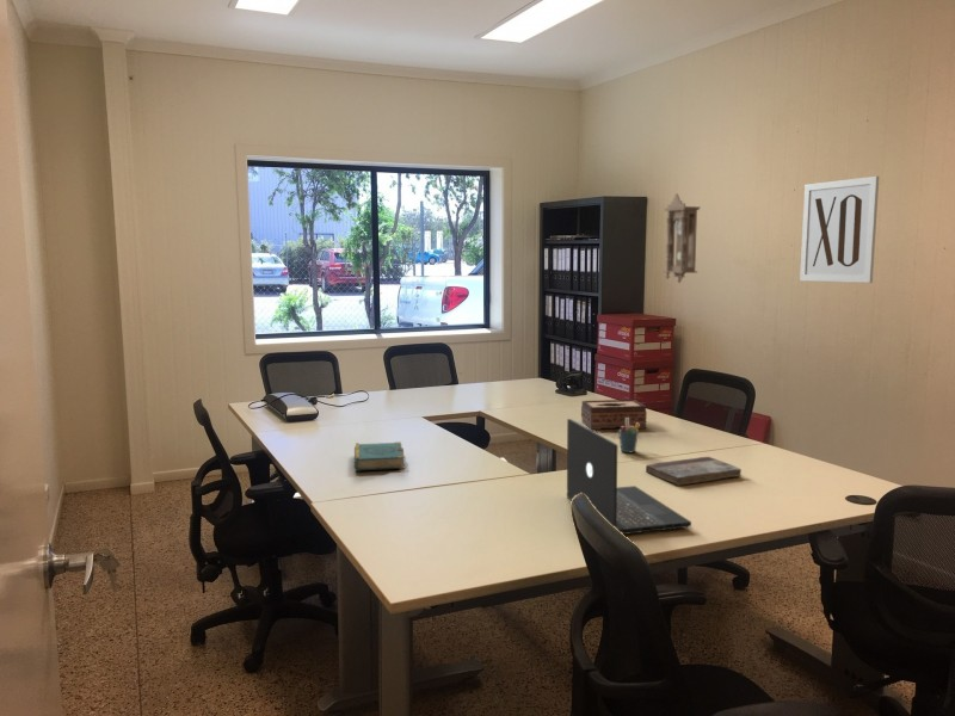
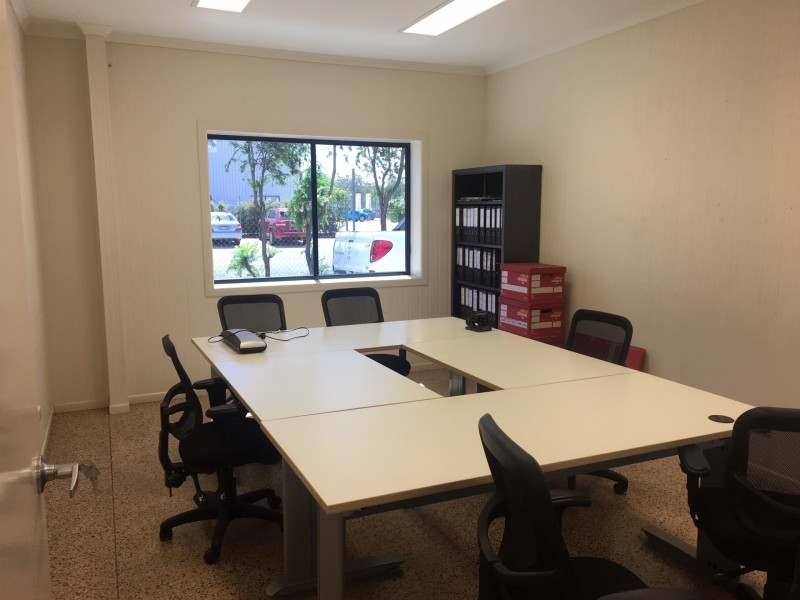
- book [353,440,406,473]
- book [645,456,743,487]
- pendulum clock [663,192,702,284]
- wall art [799,175,880,284]
- laptop [566,418,692,536]
- tissue box [580,399,648,431]
- pen holder [617,418,640,453]
